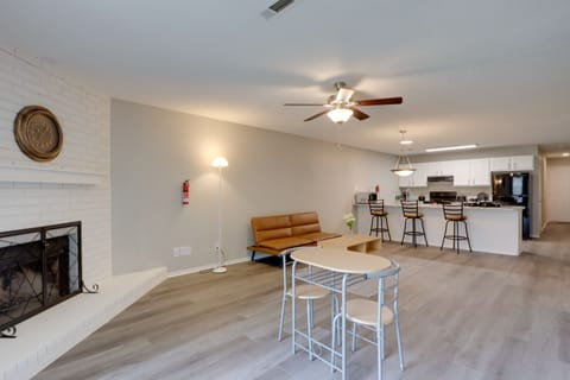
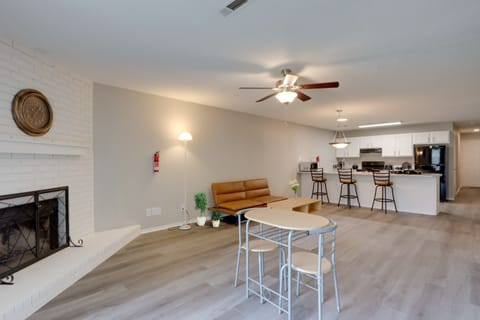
+ potted plant [193,192,224,228]
